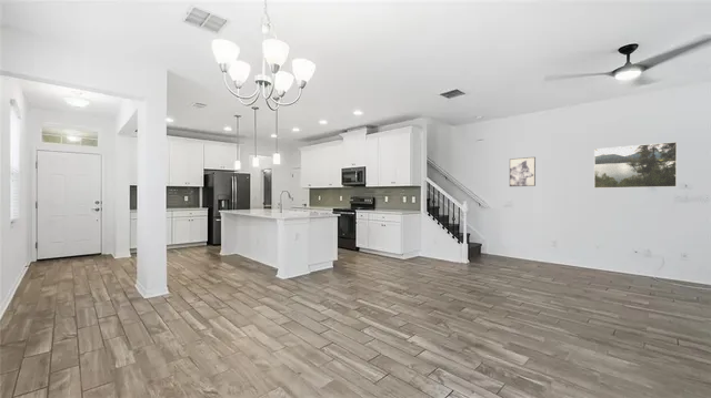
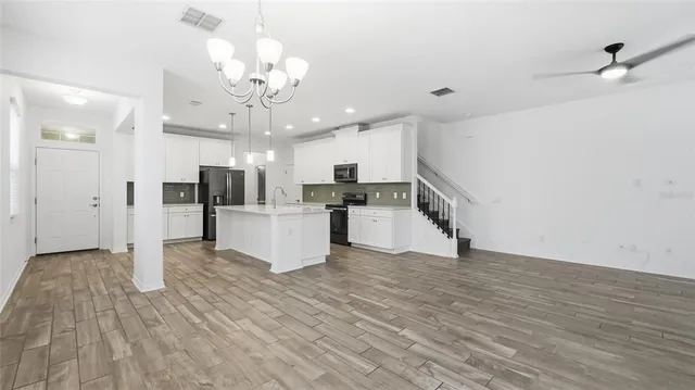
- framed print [593,141,678,190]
- wall art [509,156,537,187]
